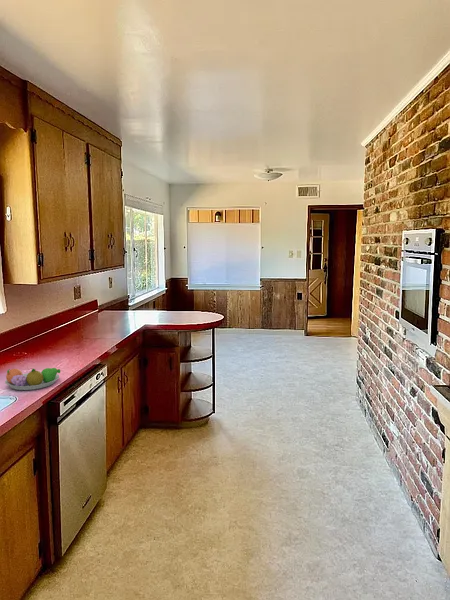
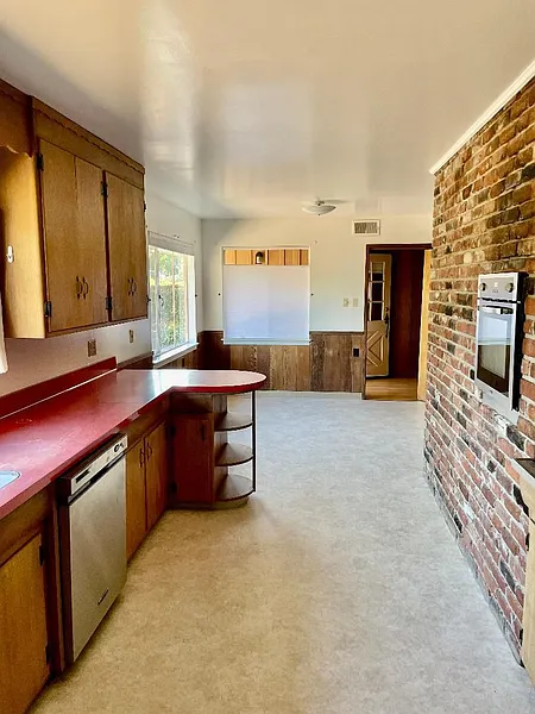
- fruit bowl [4,367,61,391]
